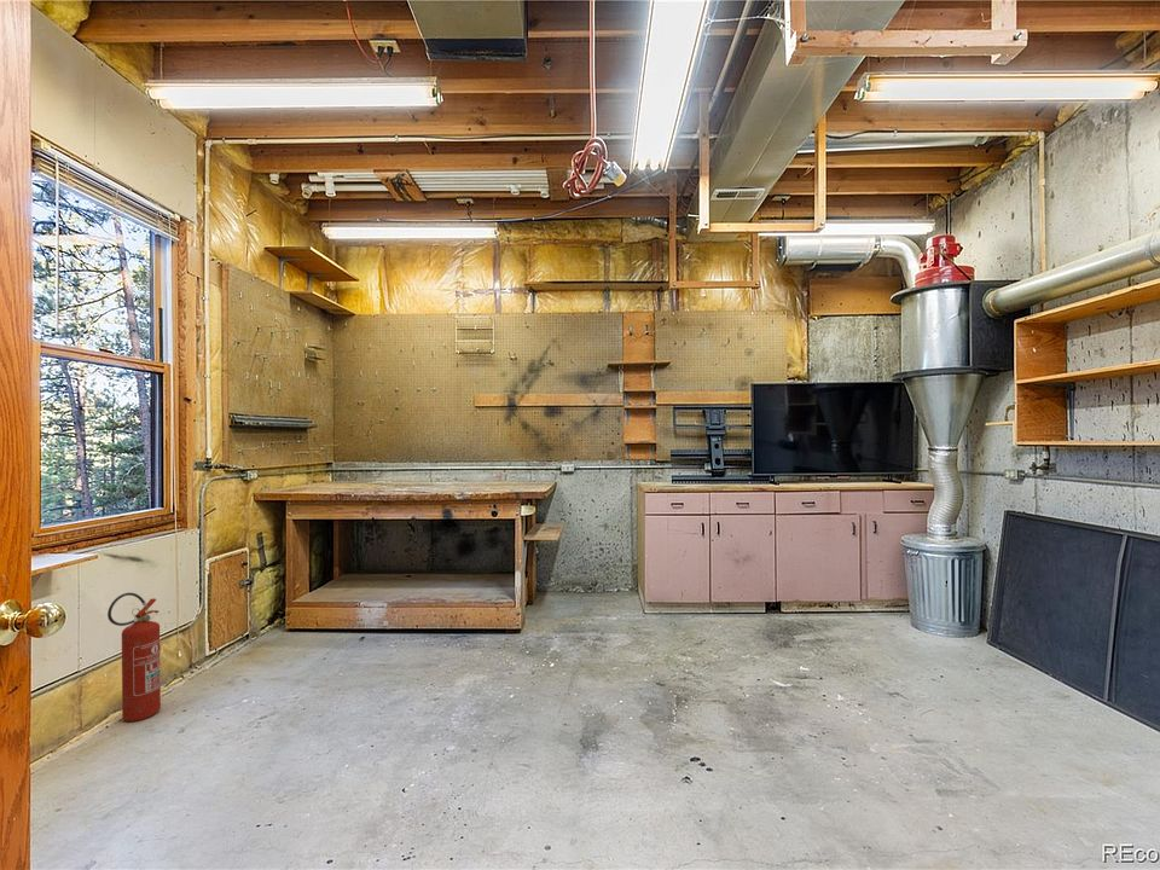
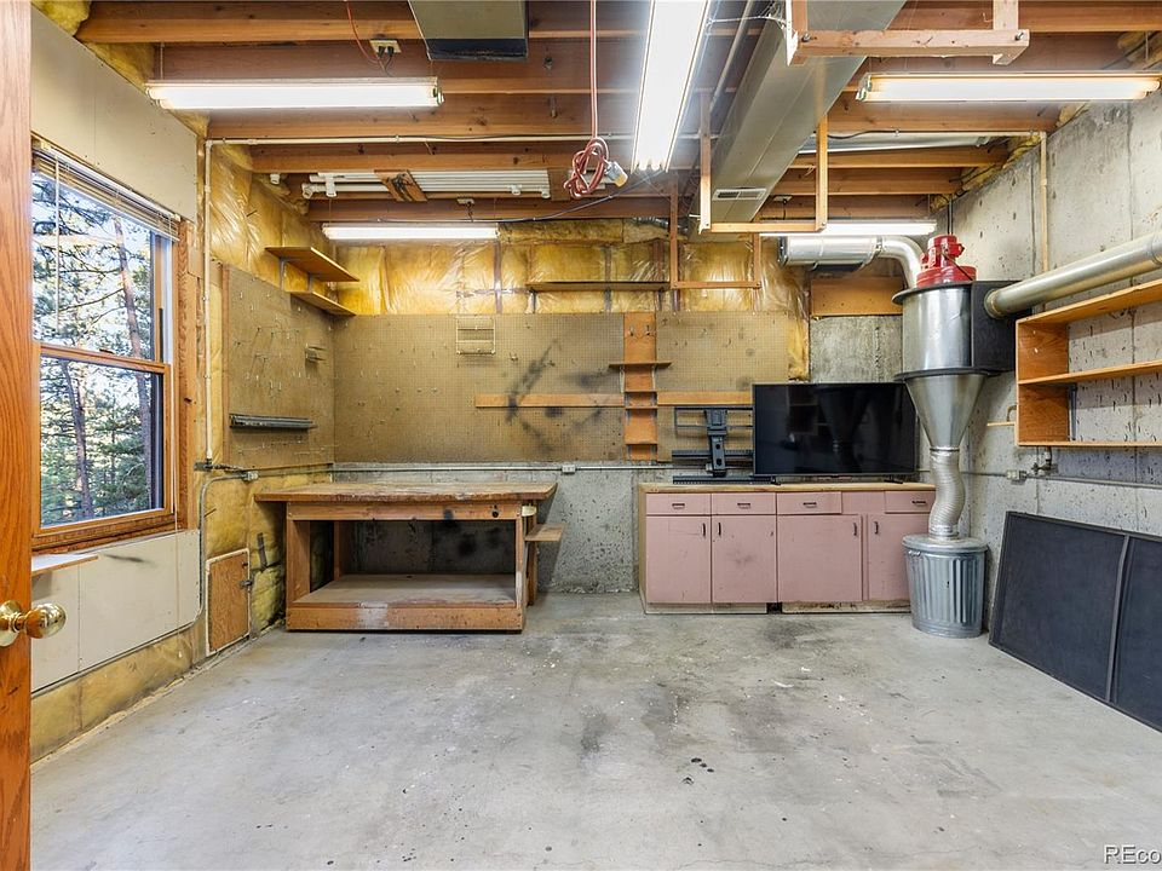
- fire extinguisher [106,592,162,723]
